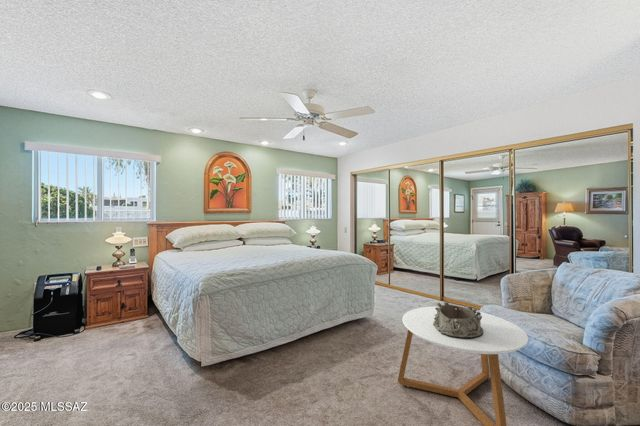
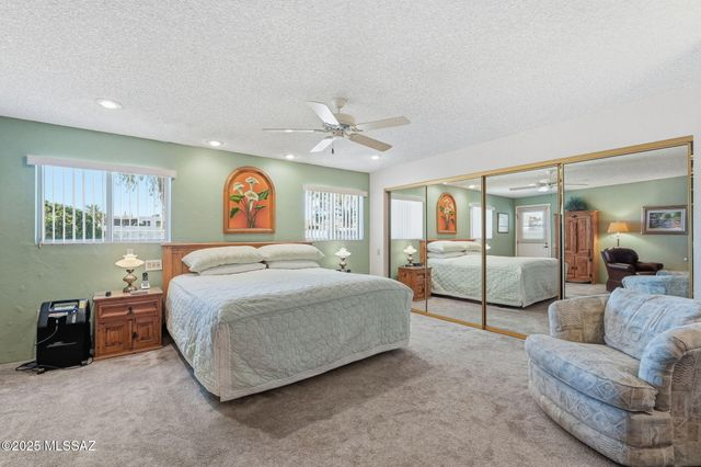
- coffee table [397,306,529,426]
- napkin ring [433,301,484,339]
